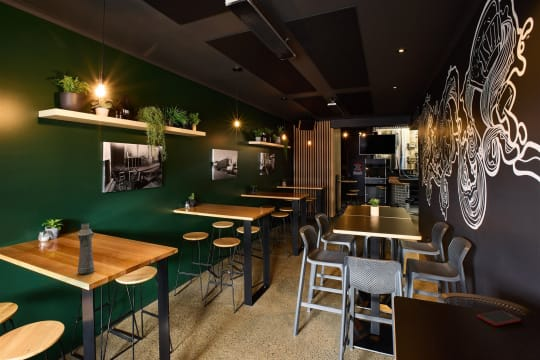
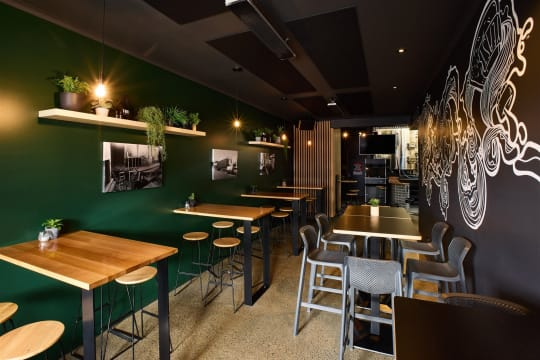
- cell phone [476,309,522,327]
- bottle [76,222,96,275]
